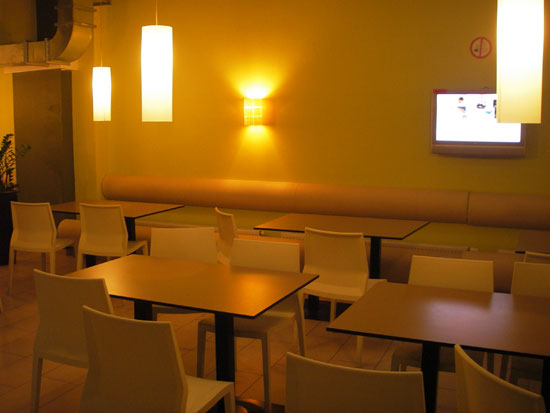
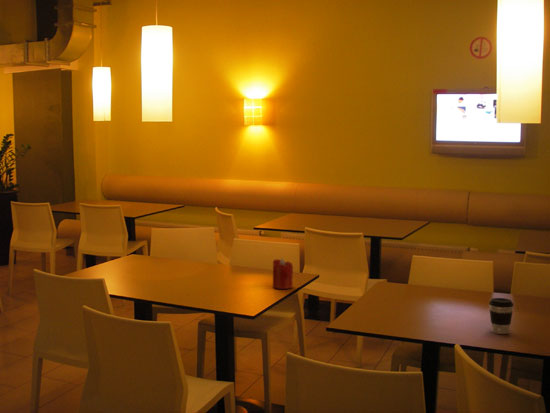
+ coffee cup [488,297,515,335]
+ candle [272,257,294,290]
